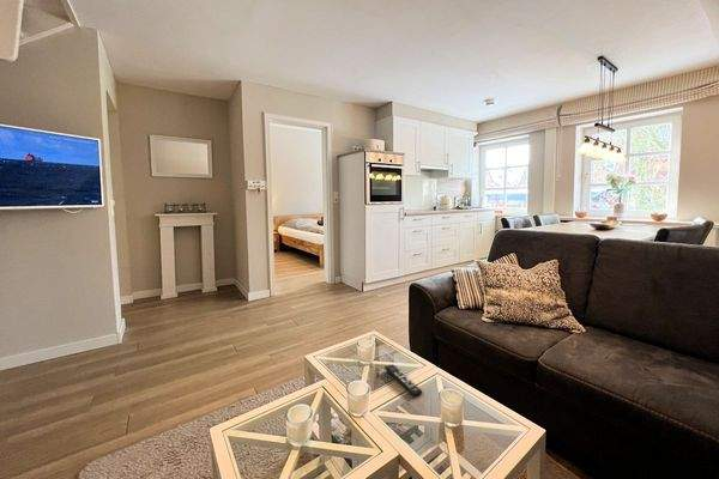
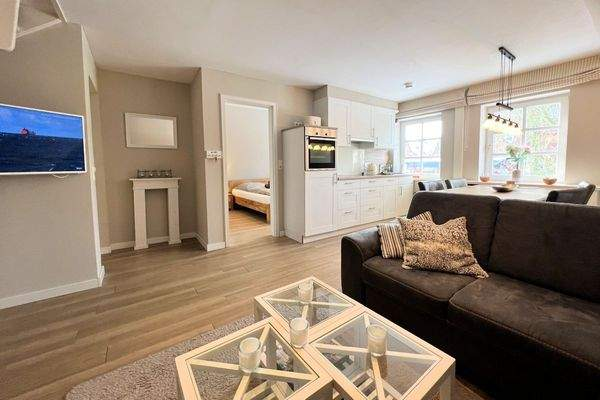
- remote control [383,363,423,398]
